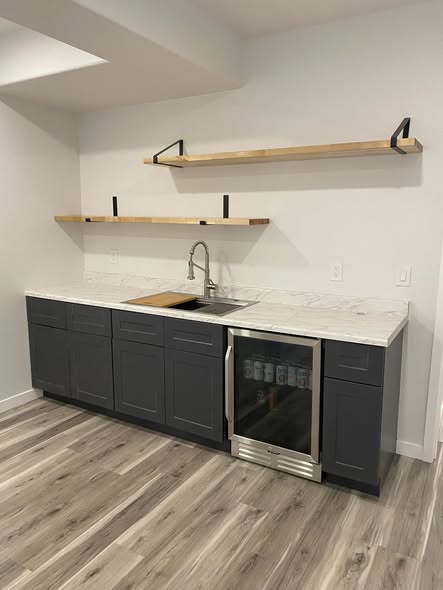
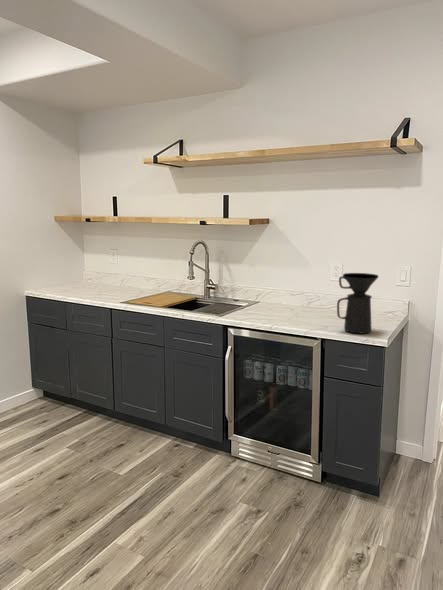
+ coffee maker [336,272,379,335]
